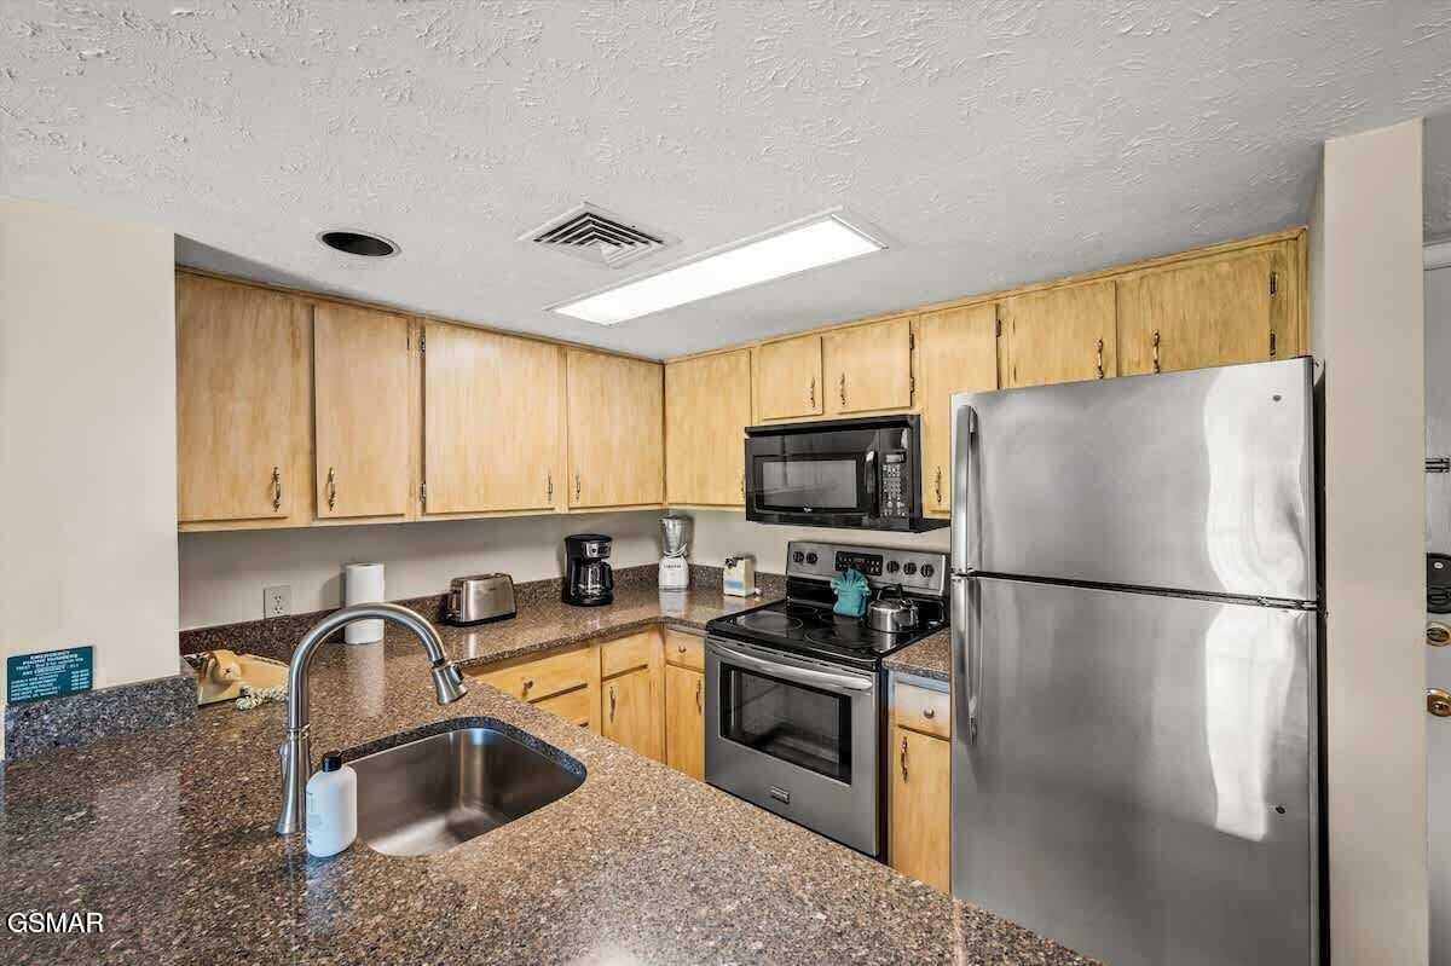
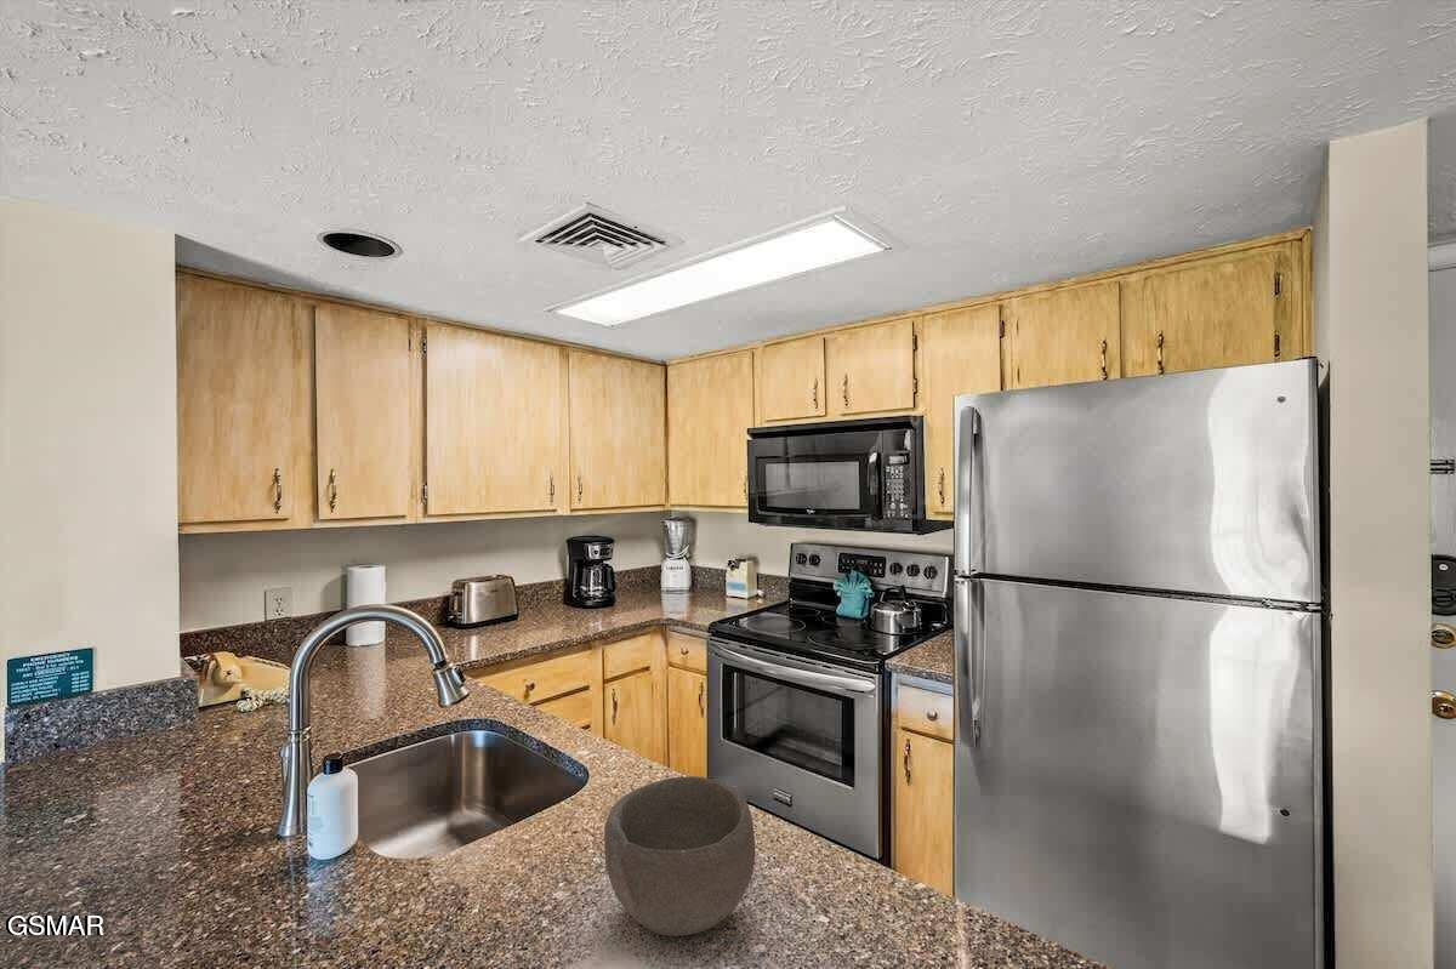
+ bowl [603,775,757,937]
